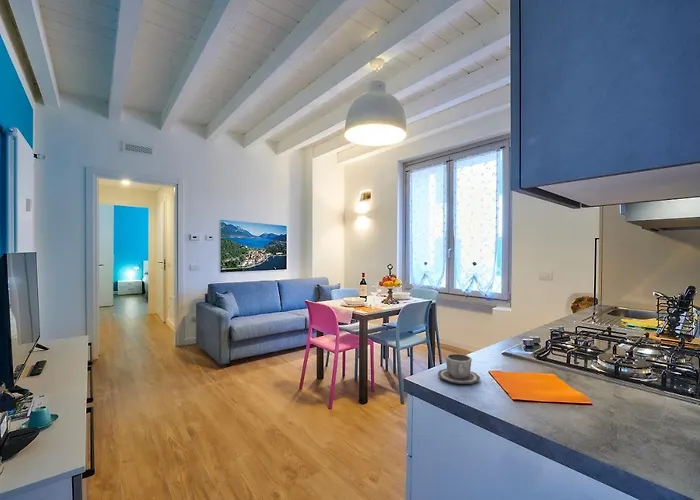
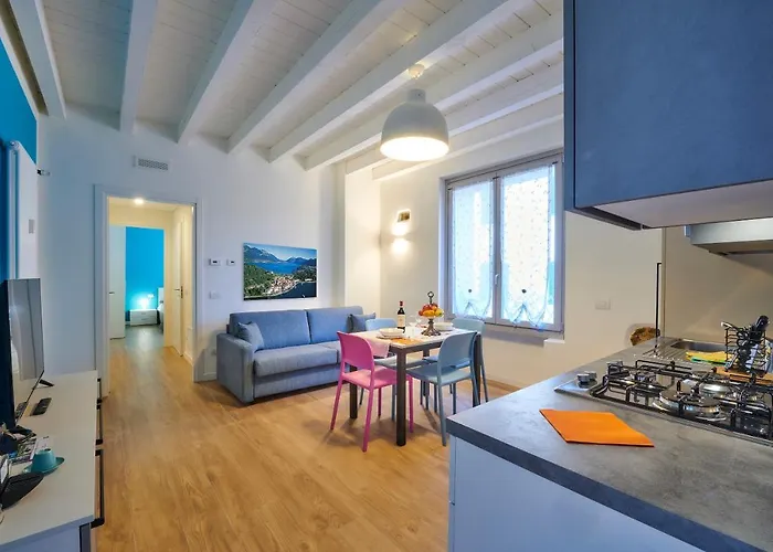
- cup [437,353,481,385]
